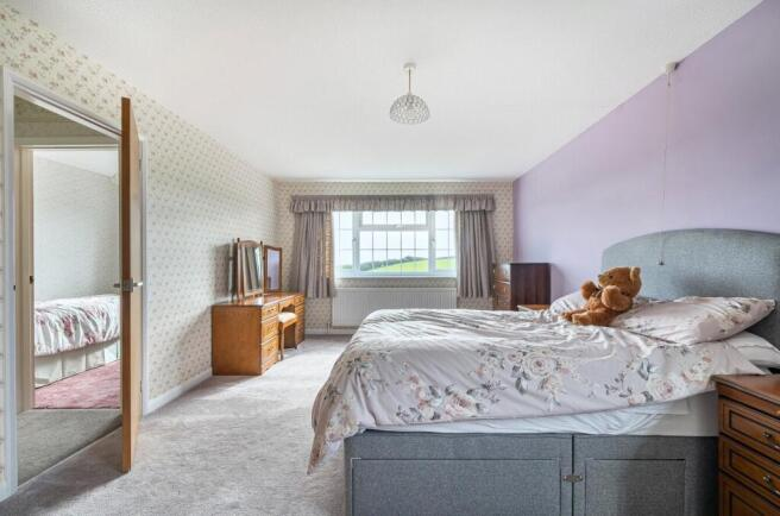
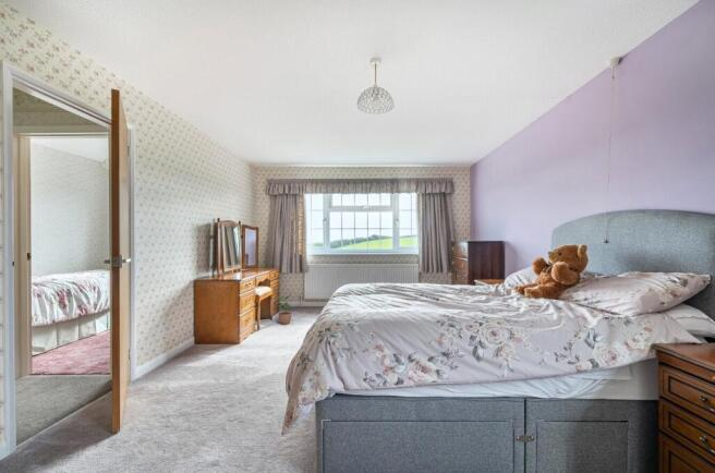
+ potted plant [271,294,298,326]
